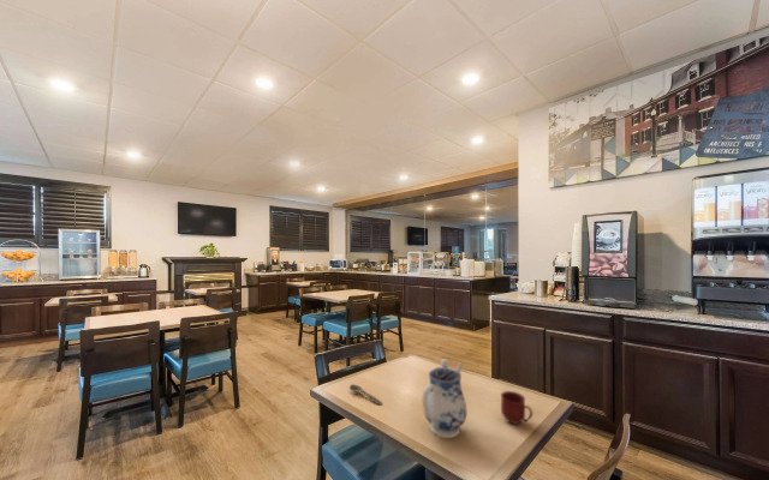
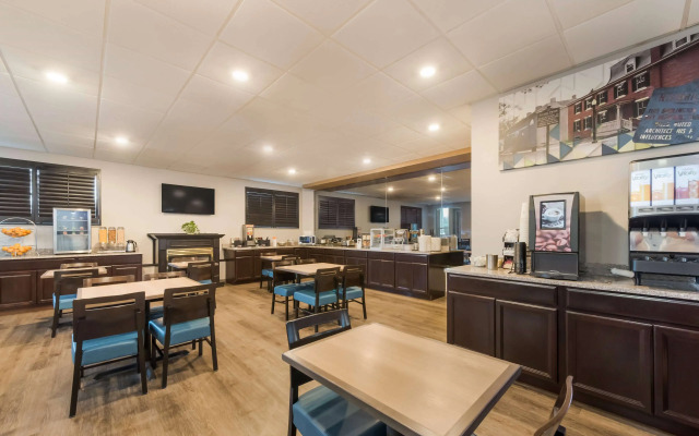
- mug [500,390,533,426]
- spoon [348,383,383,406]
- teapot [421,358,467,439]
